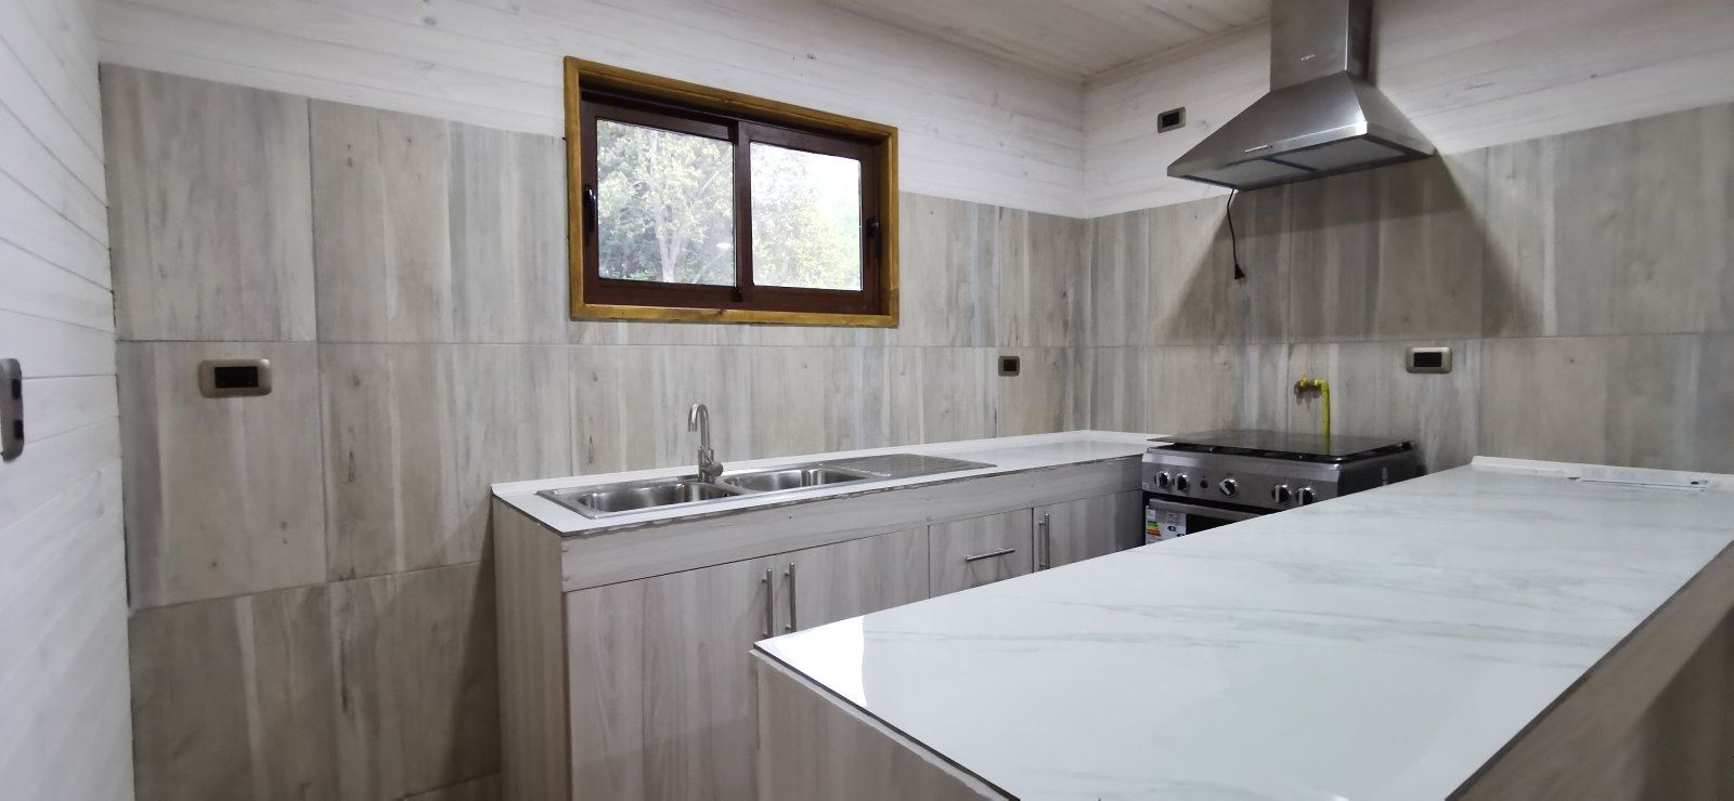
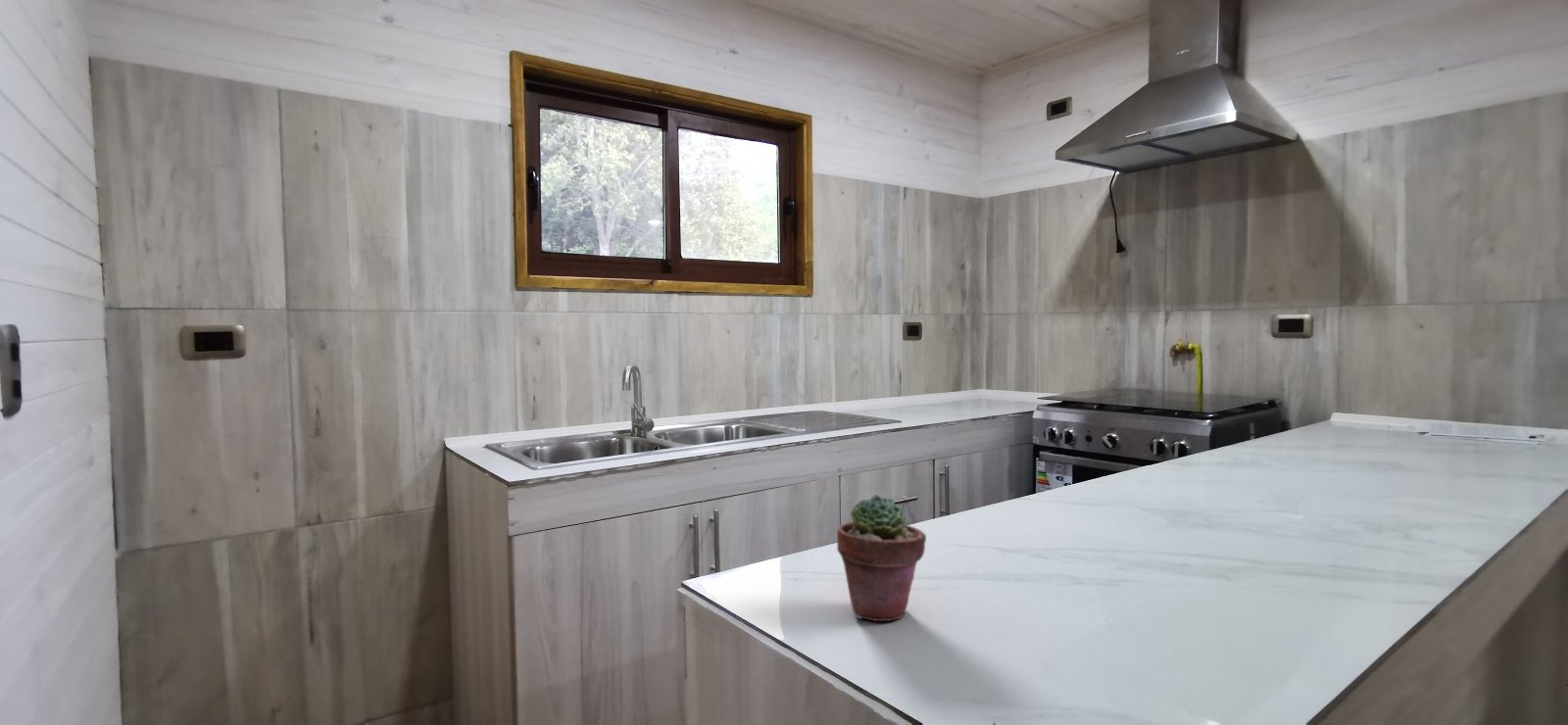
+ potted succulent [836,494,927,622]
